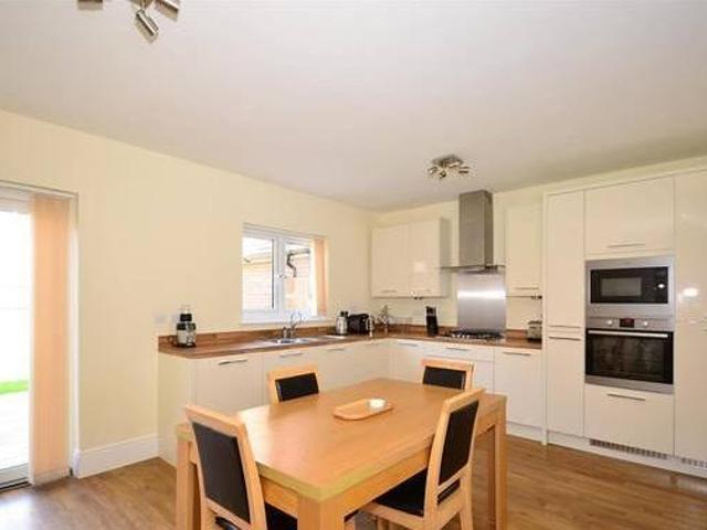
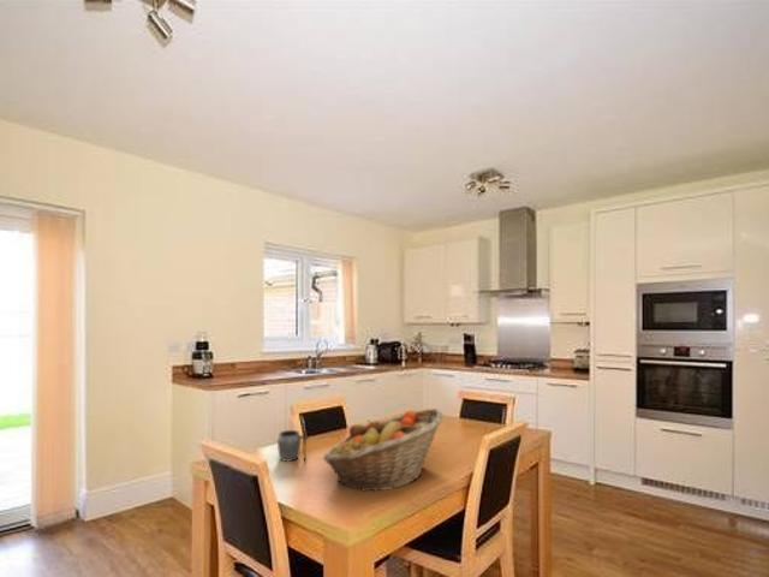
+ mug [276,429,310,463]
+ fruit basket [322,408,445,492]
